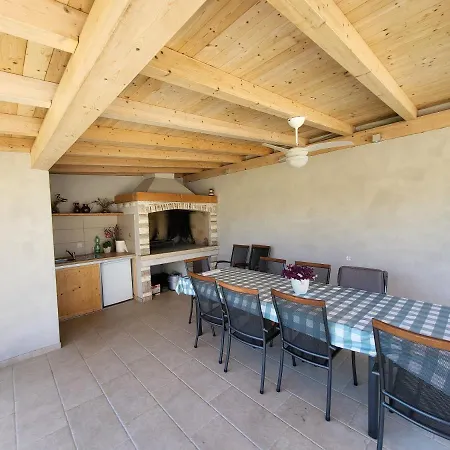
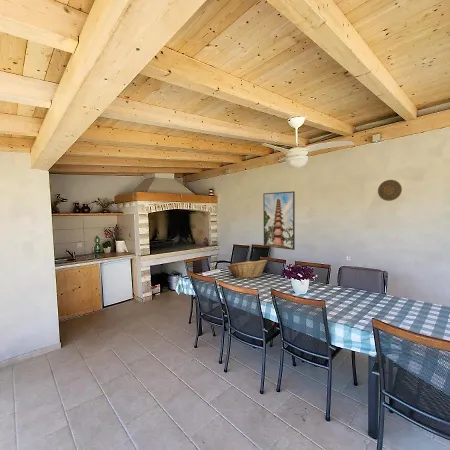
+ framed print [262,190,296,251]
+ decorative plate [377,179,403,202]
+ fruit basket [226,259,268,279]
